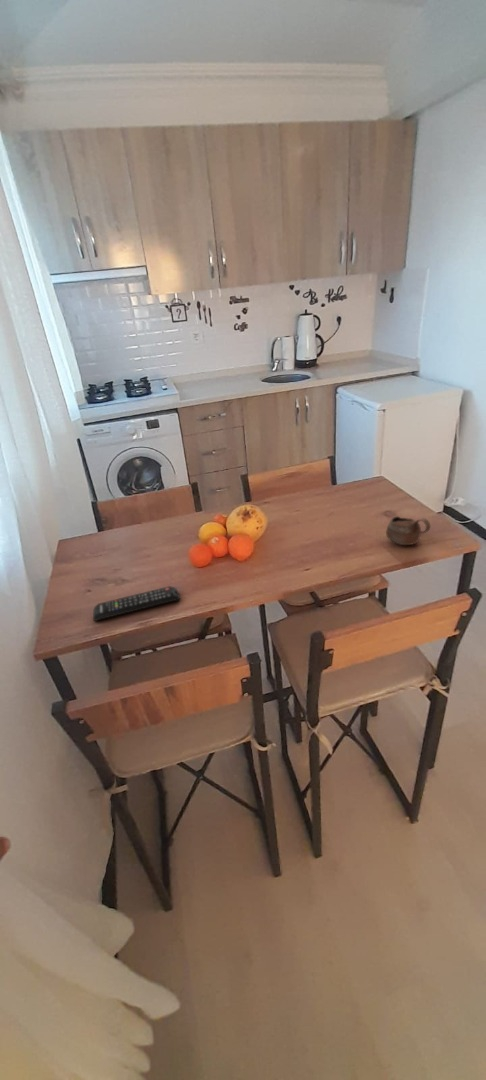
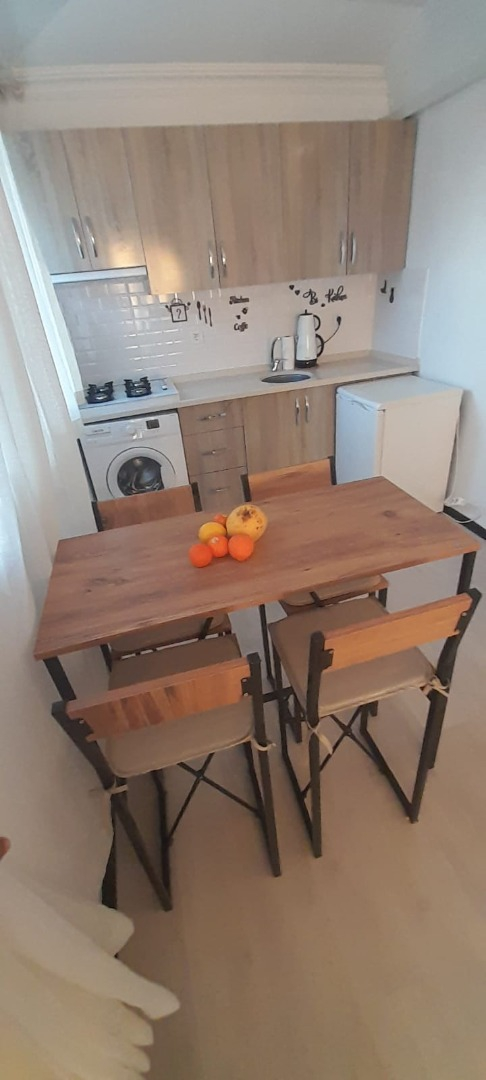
- remote control [92,585,181,622]
- cup [385,515,431,546]
